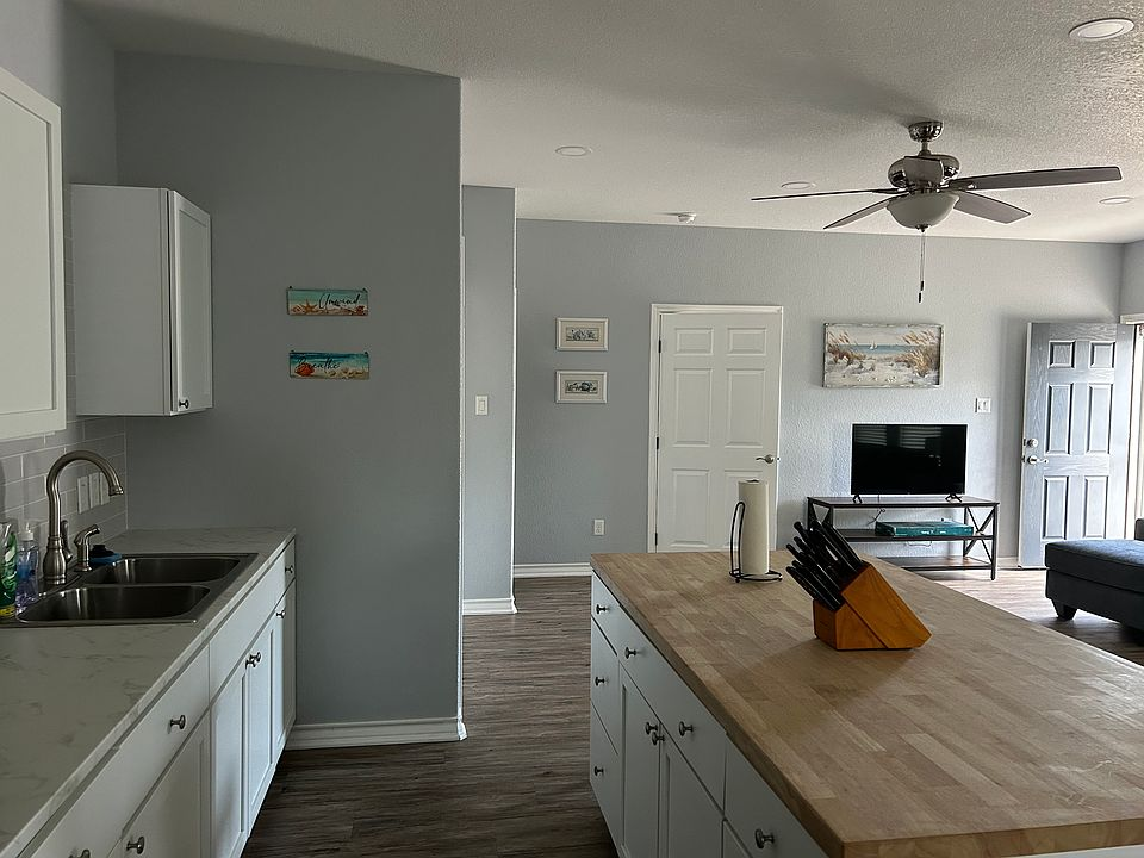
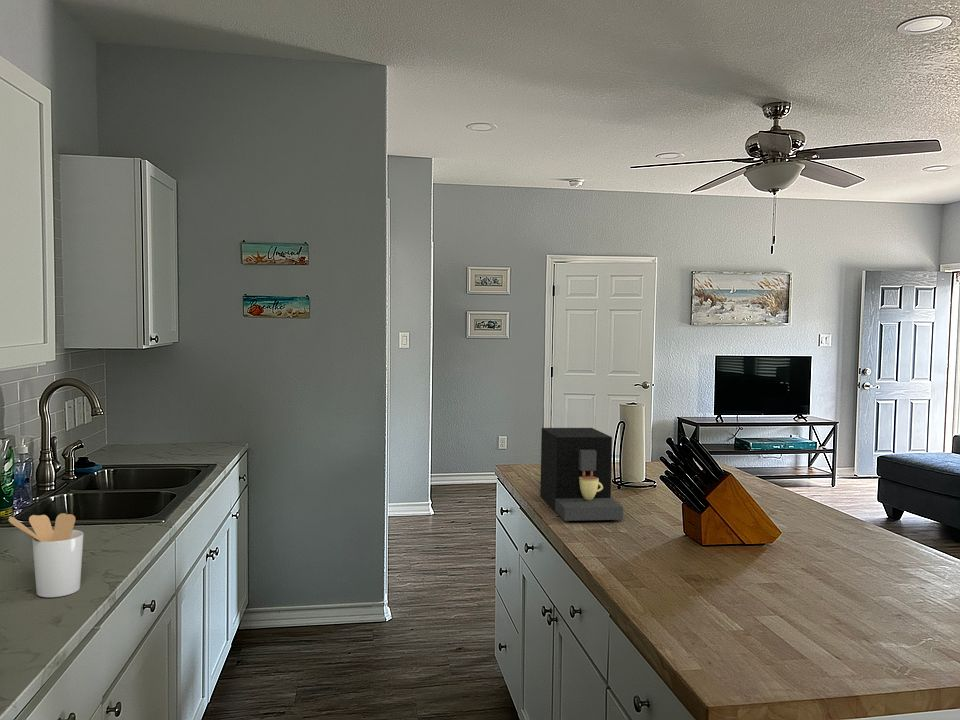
+ coffee maker [539,427,624,522]
+ utensil holder [7,512,84,598]
